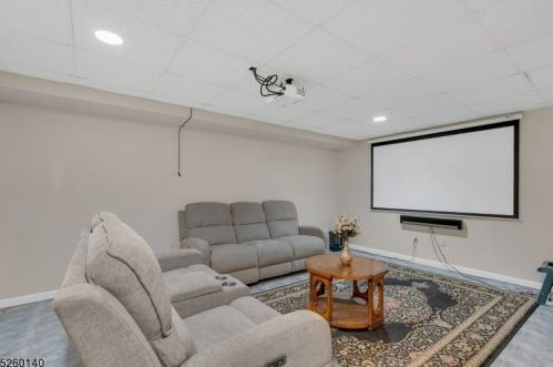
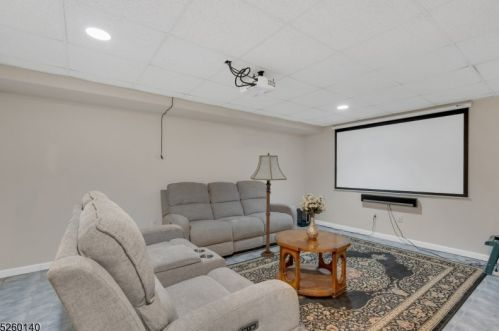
+ floor lamp [250,152,288,258]
